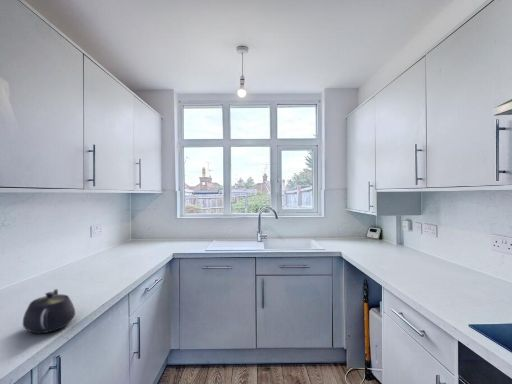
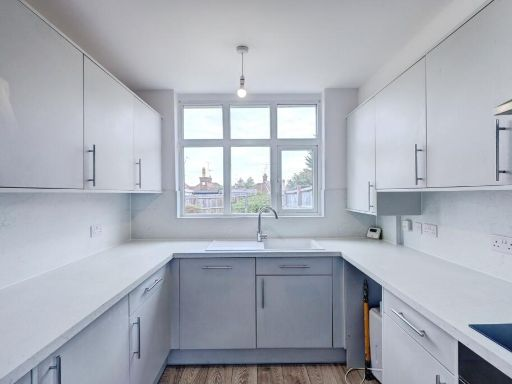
- teapot [22,288,76,334]
